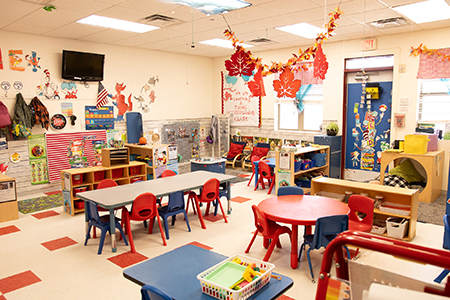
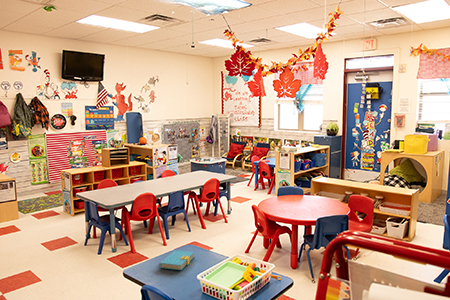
+ book [158,249,196,271]
